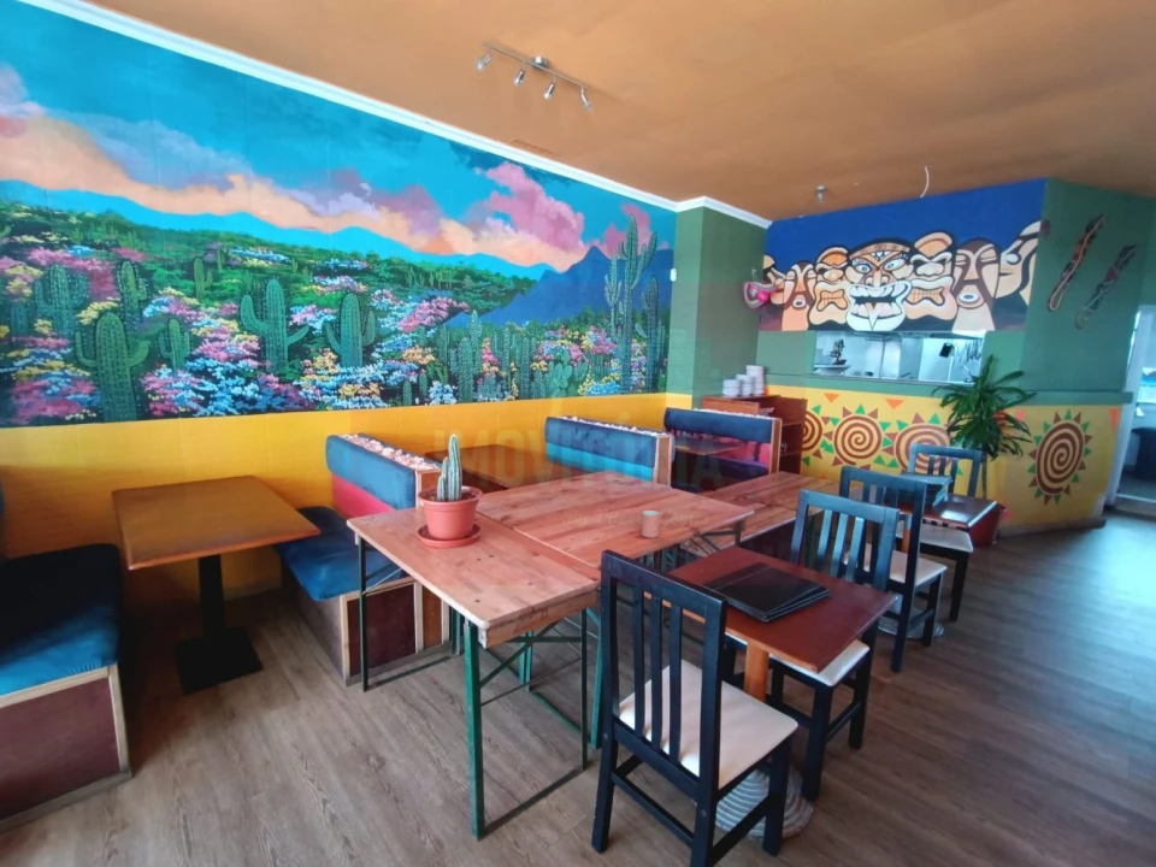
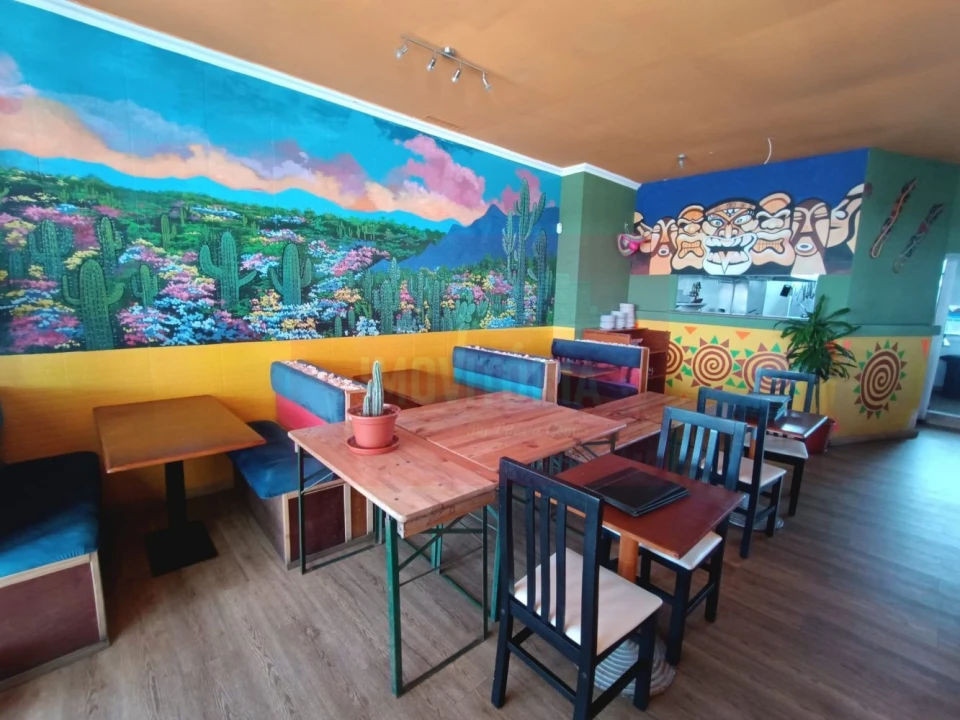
- cup [633,509,661,539]
